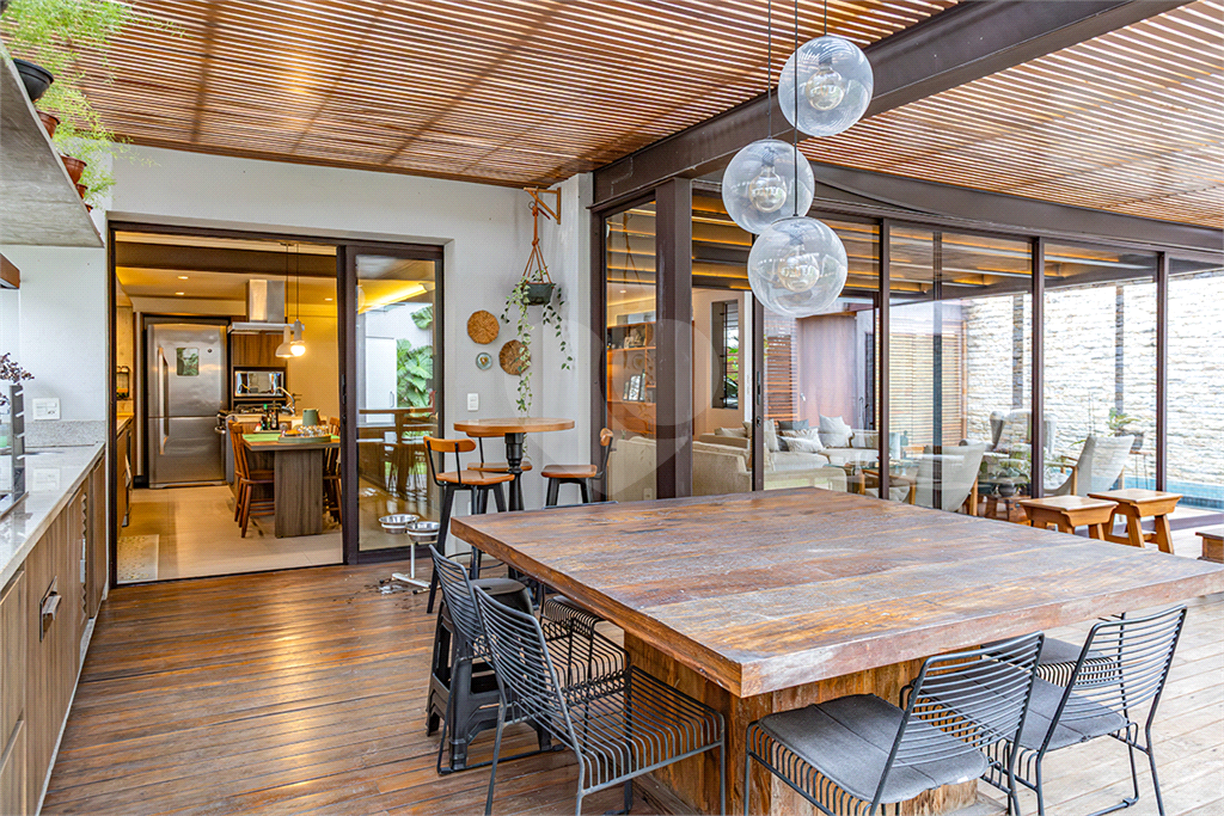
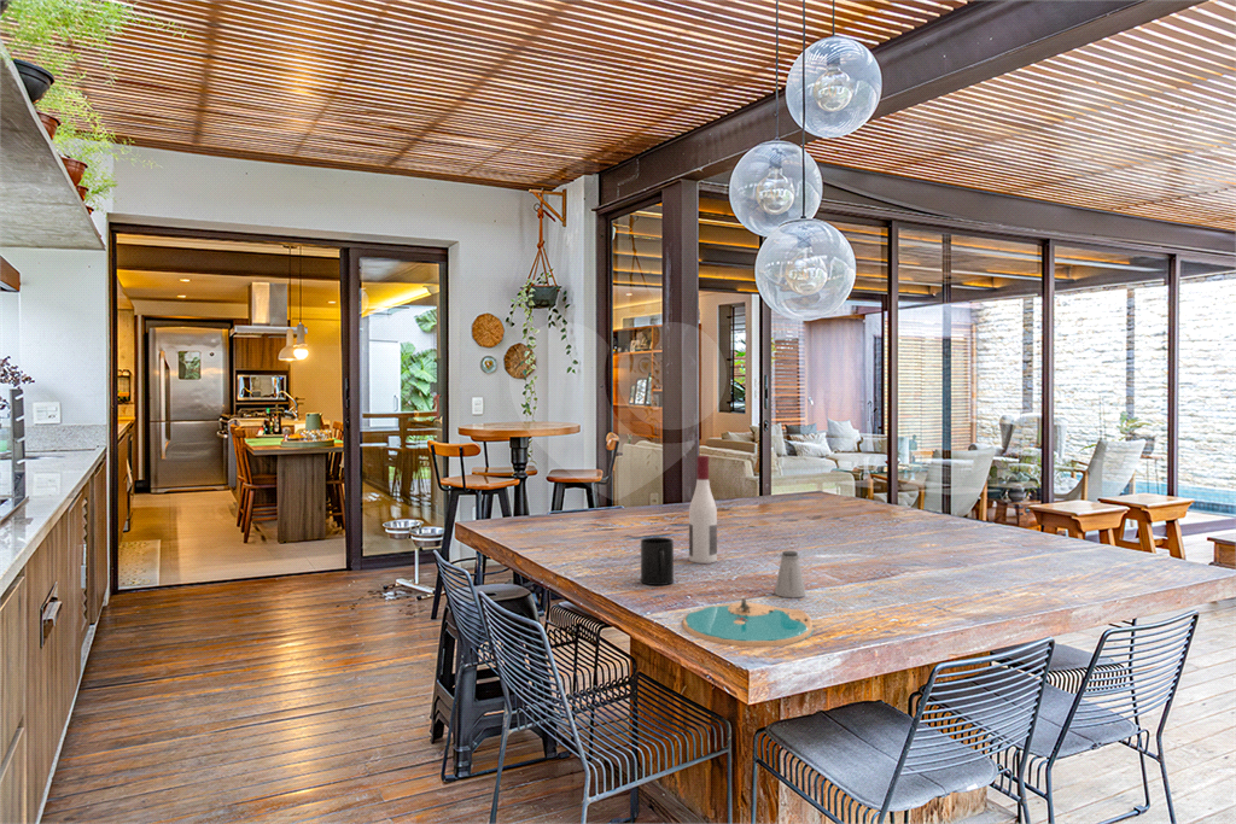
+ alcohol [688,455,718,565]
+ plate [681,597,815,648]
+ mug [640,536,675,586]
+ saltshaker [774,550,806,598]
